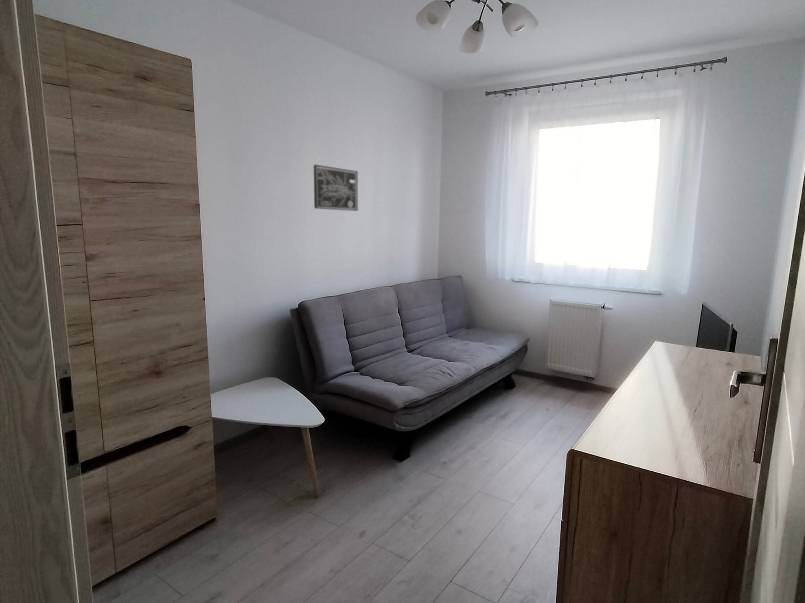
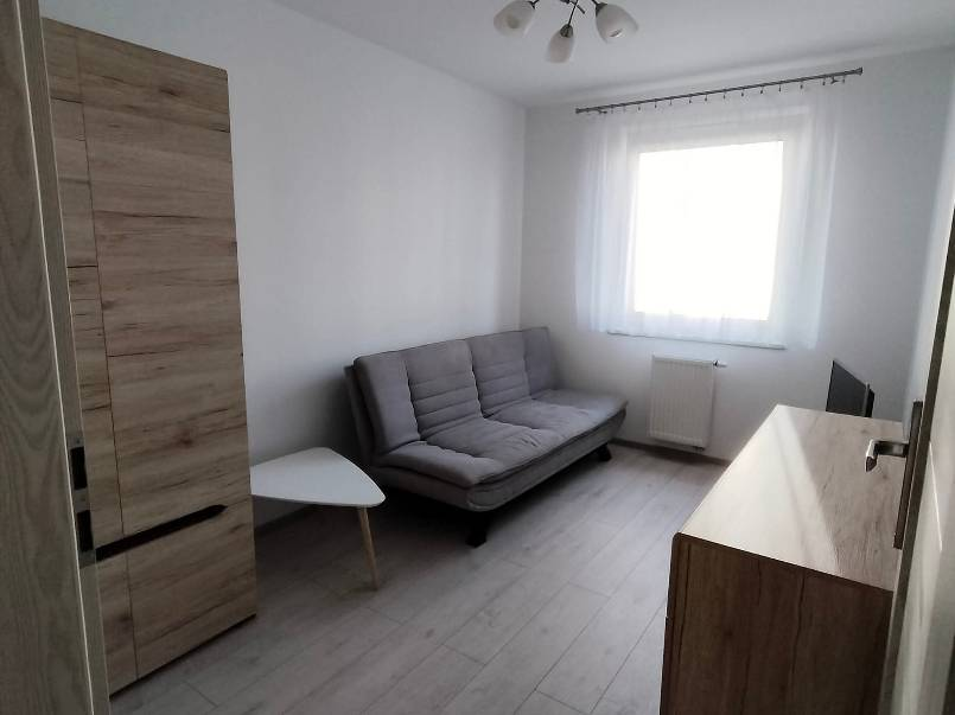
- wall art [313,164,359,212]
